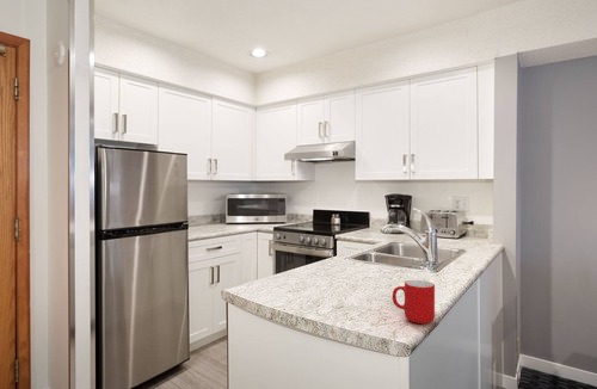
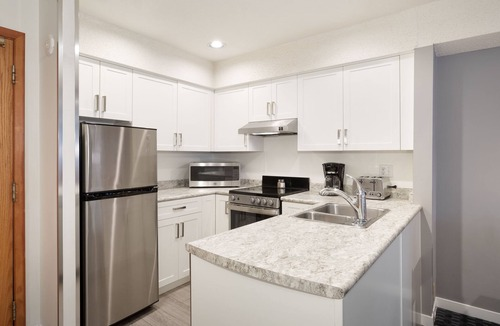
- cup [392,279,436,325]
